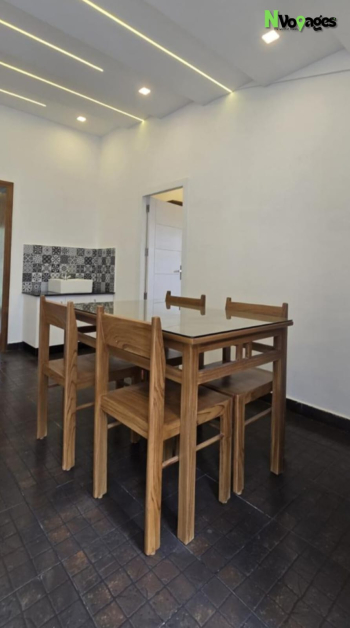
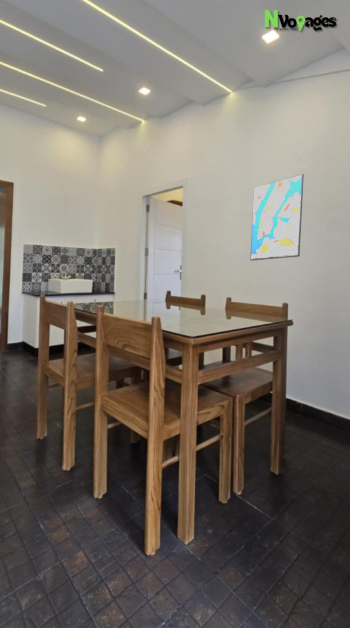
+ wall art [249,173,305,262]
